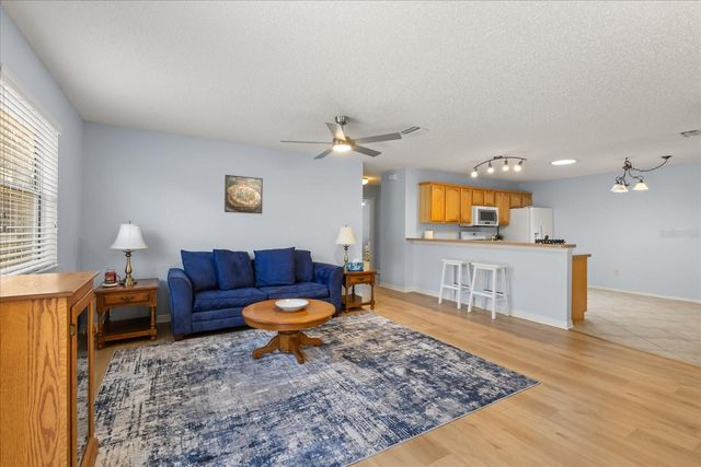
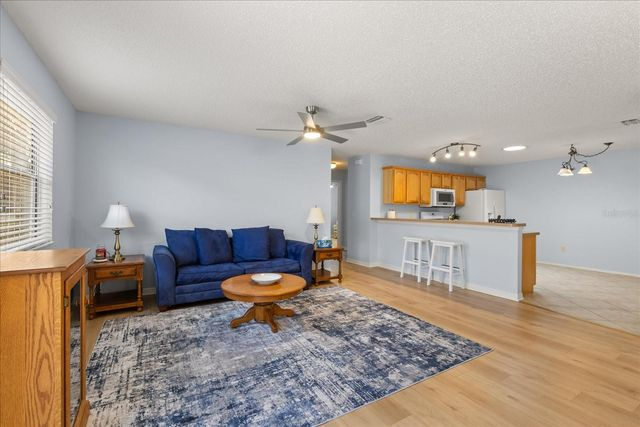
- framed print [223,174,264,214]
